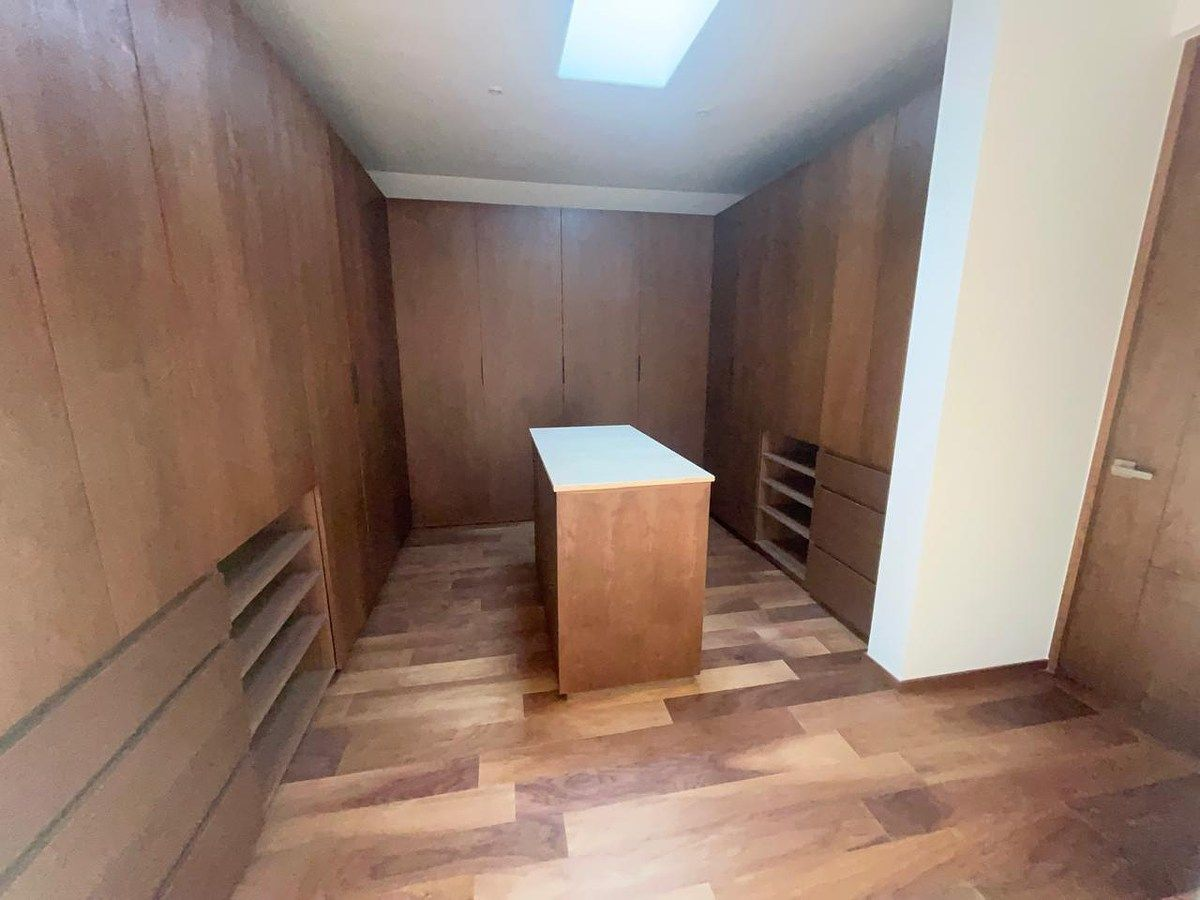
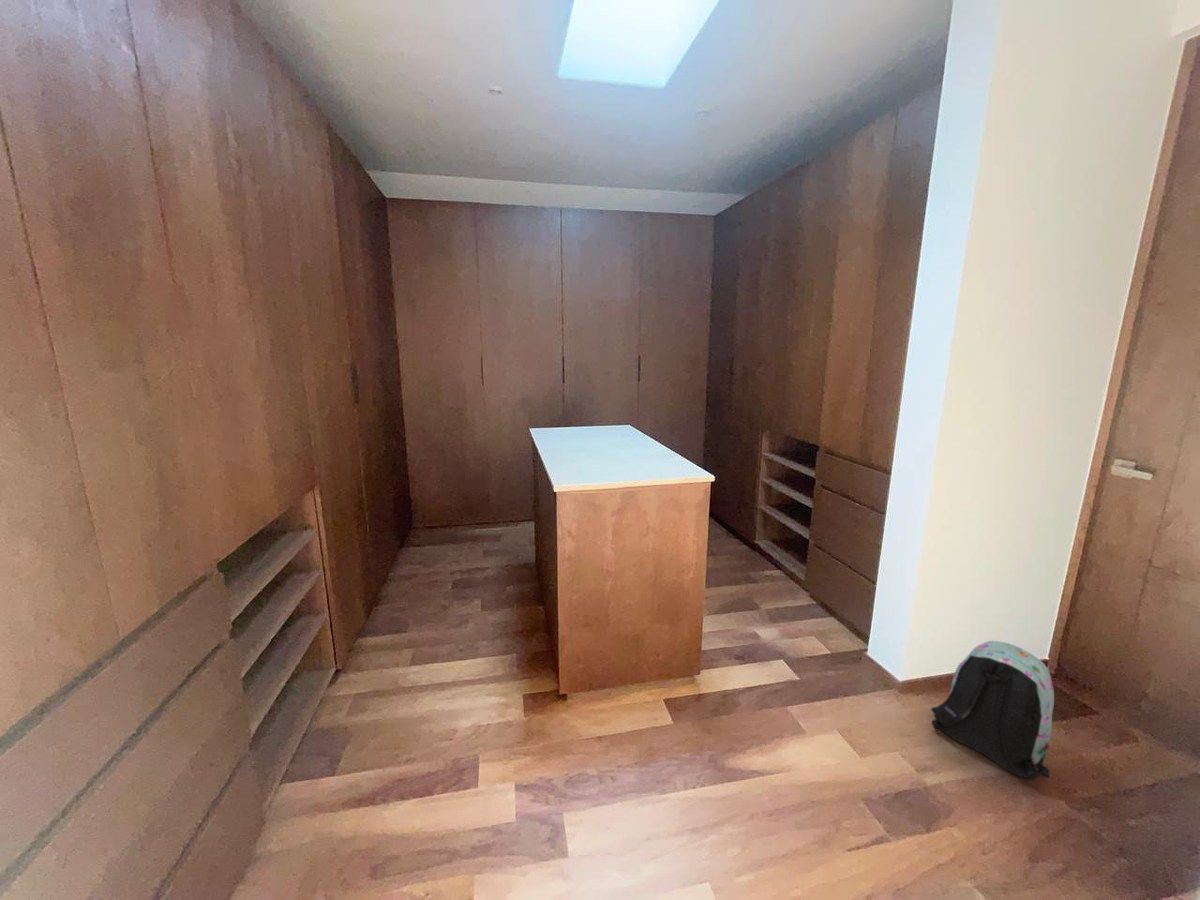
+ backpack [930,640,1055,779]
